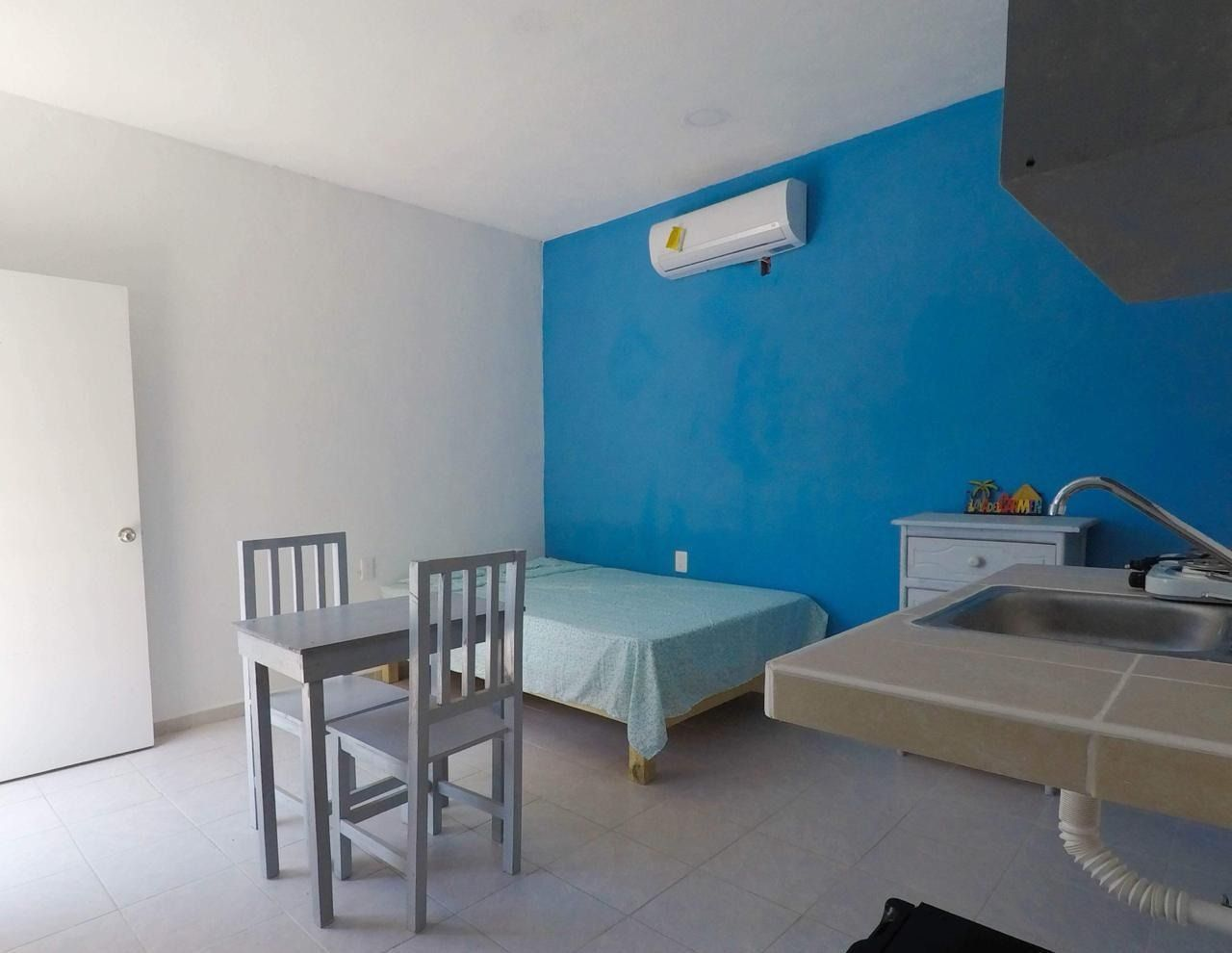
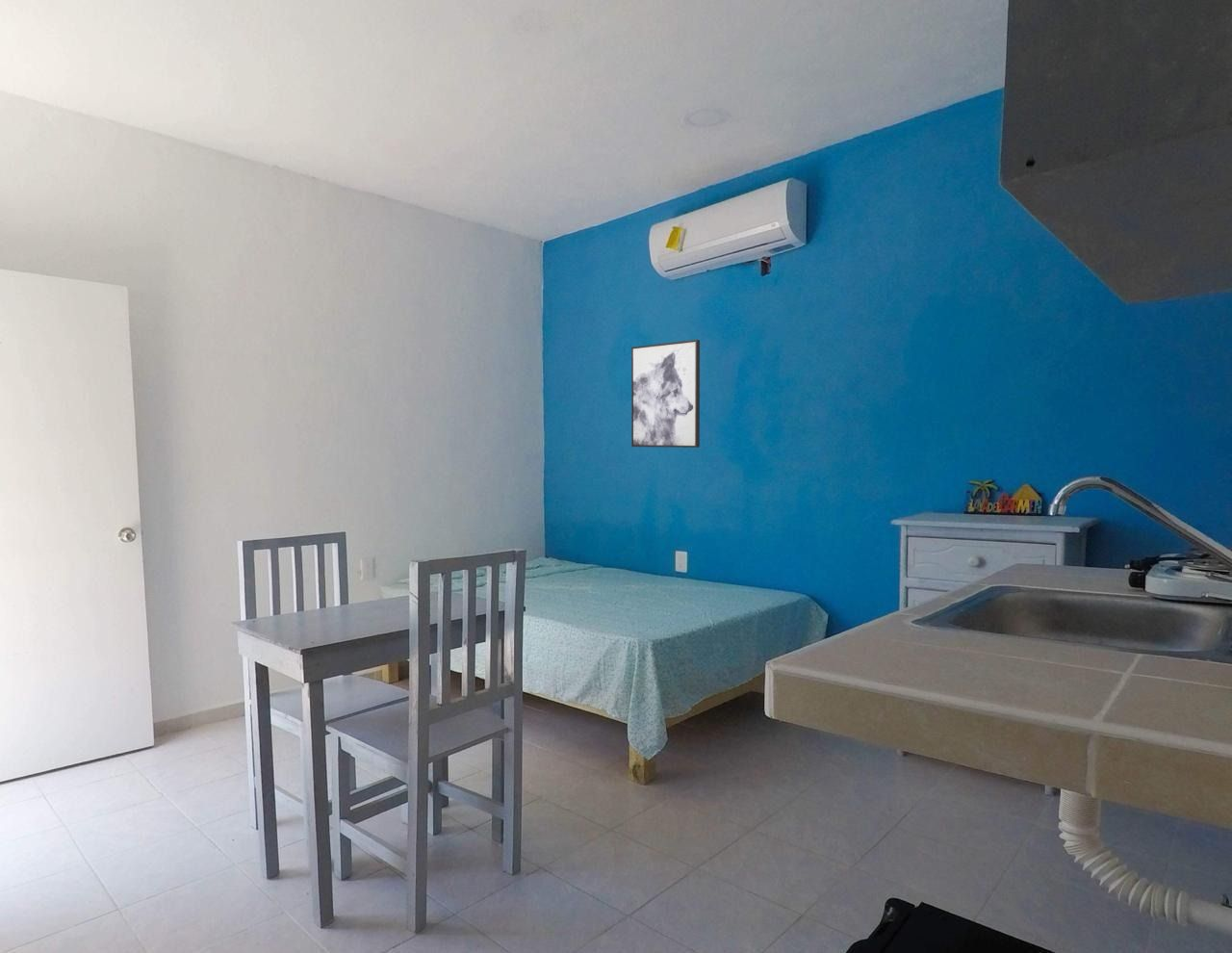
+ wall art [630,339,701,449]
